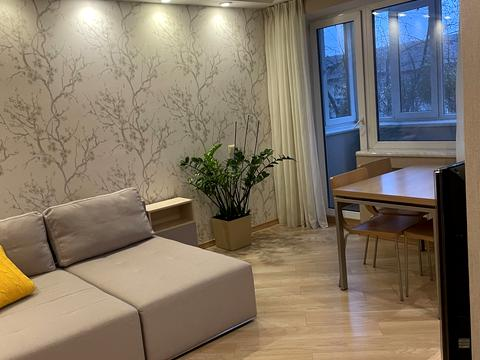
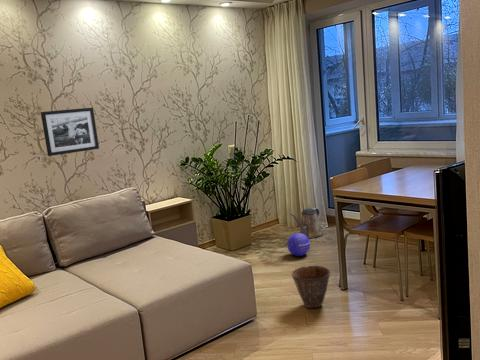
+ picture frame [40,107,100,157]
+ watering can [290,207,324,239]
+ decorative ball [286,232,311,257]
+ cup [291,264,331,309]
